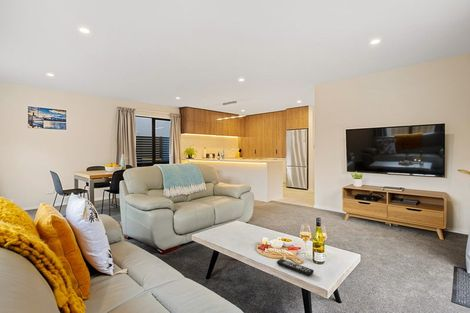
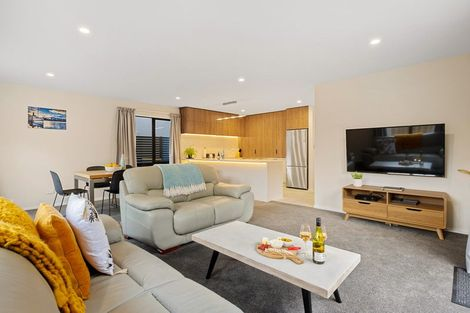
- remote control [276,258,315,277]
